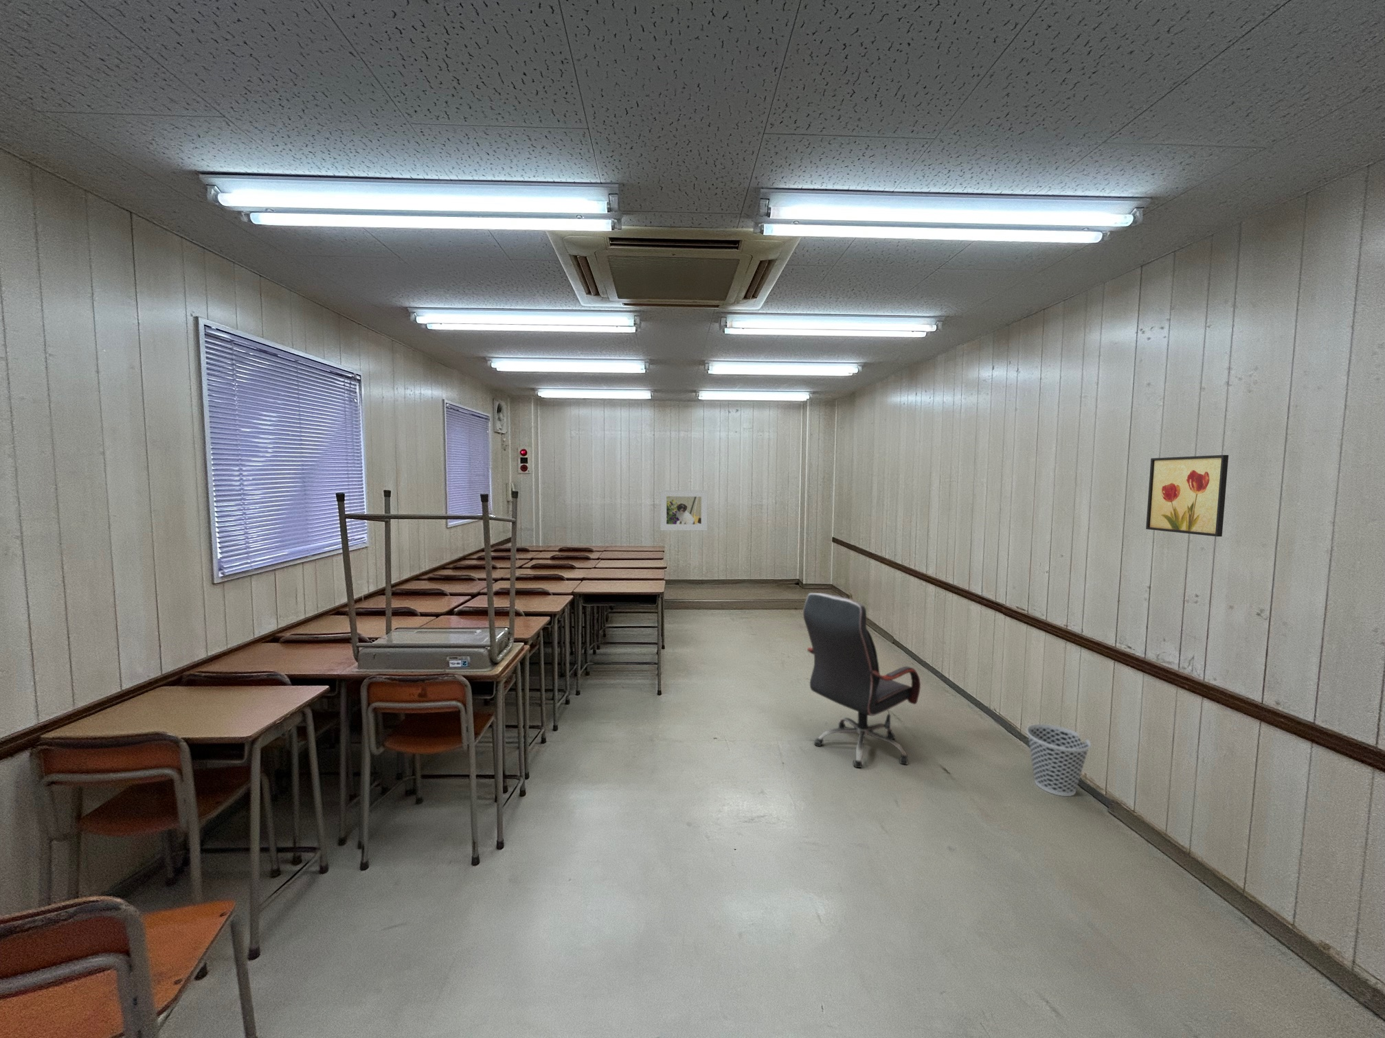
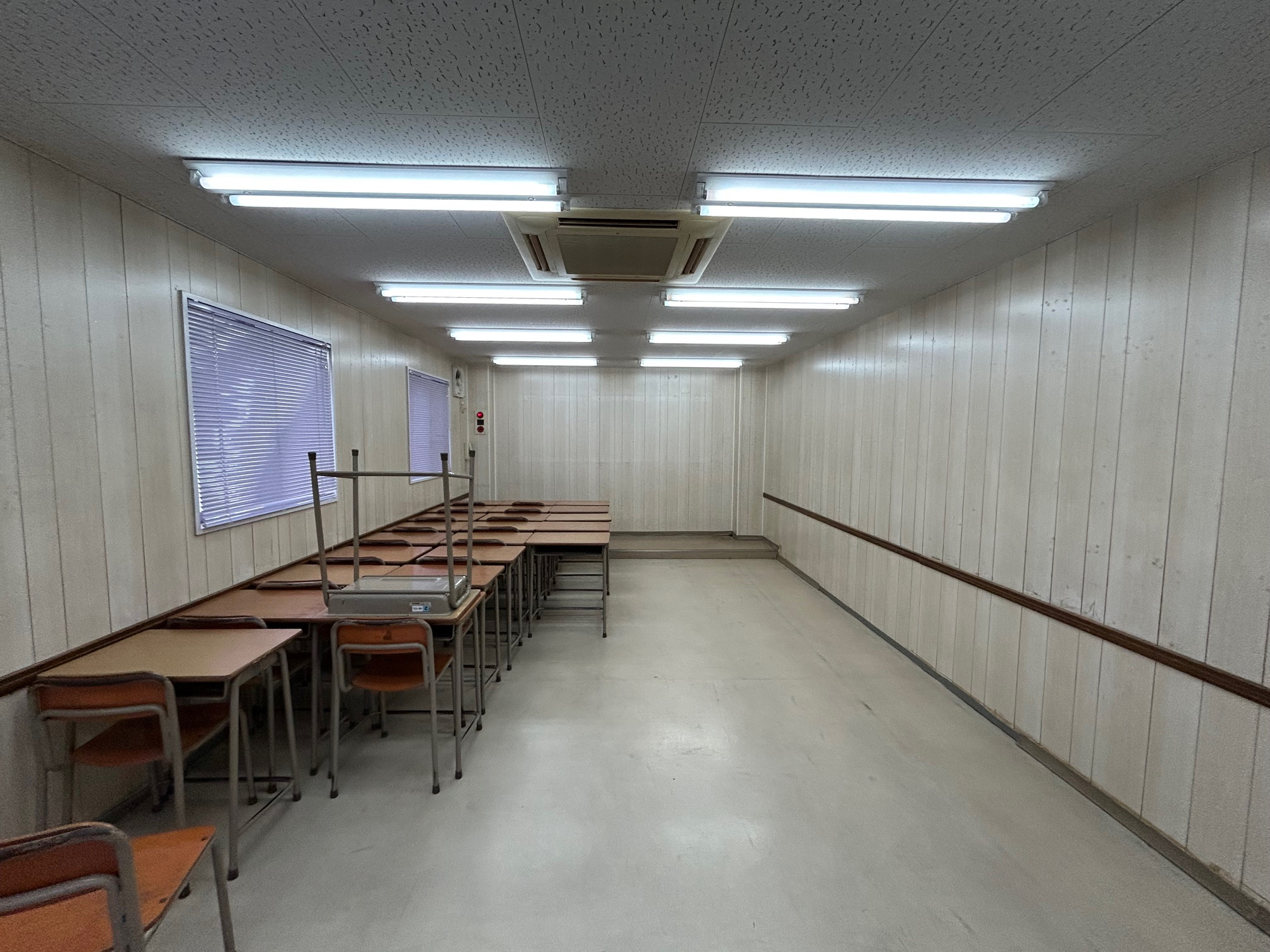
- wall art [1145,455,1229,538]
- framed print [660,490,708,531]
- wastebasket [1026,724,1092,797]
- office chair [803,592,922,769]
